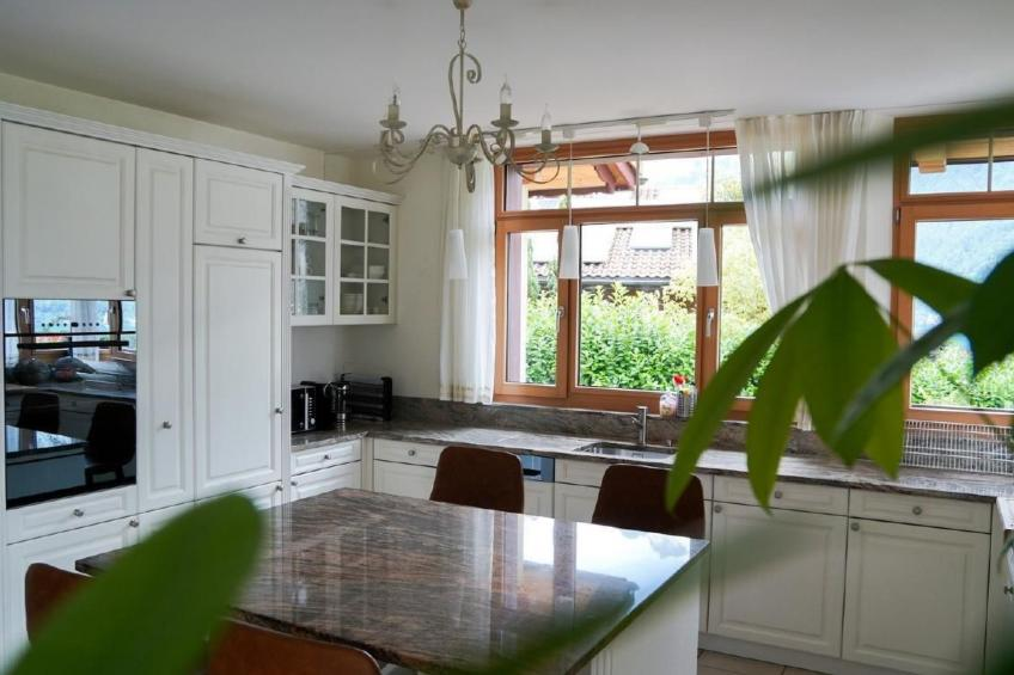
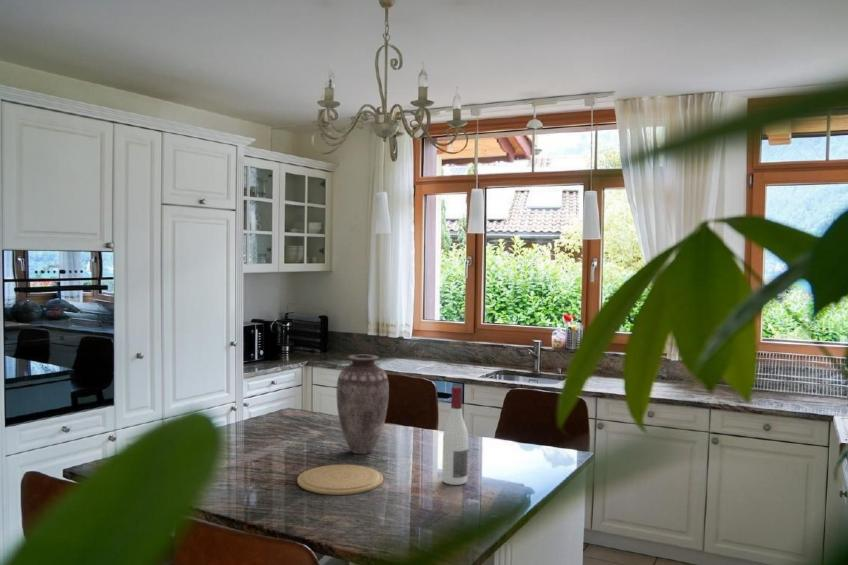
+ vase [336,354,390,455]
+ alcohol [441,385,469,486]
+ plate [296,464,384,496]
